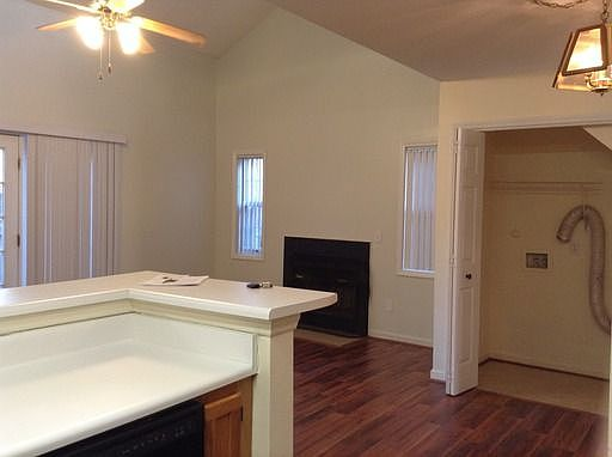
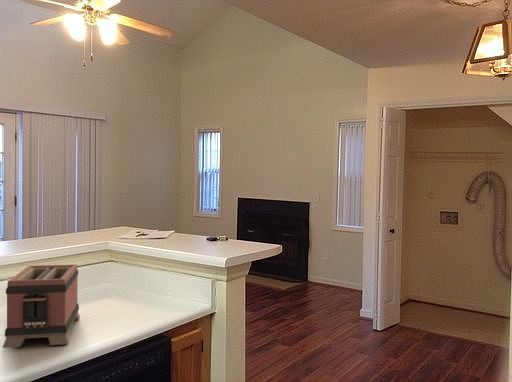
+ toaster [2,264,81,349]
